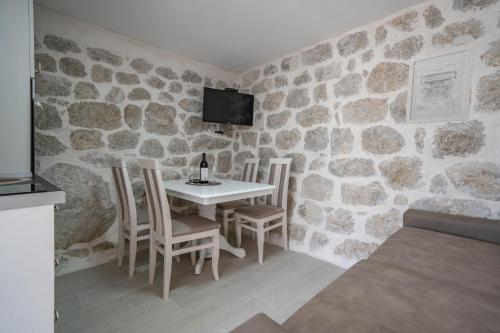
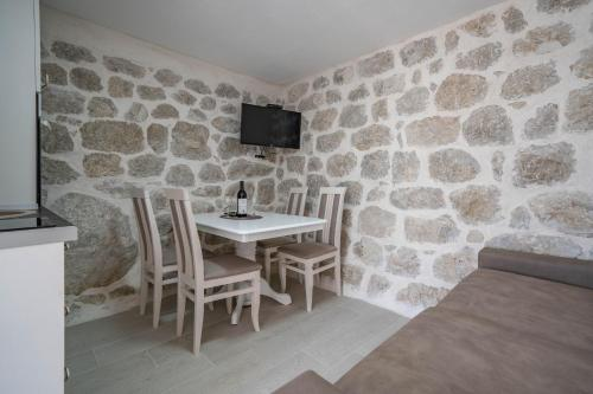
- wall art [404,44,475,125]
